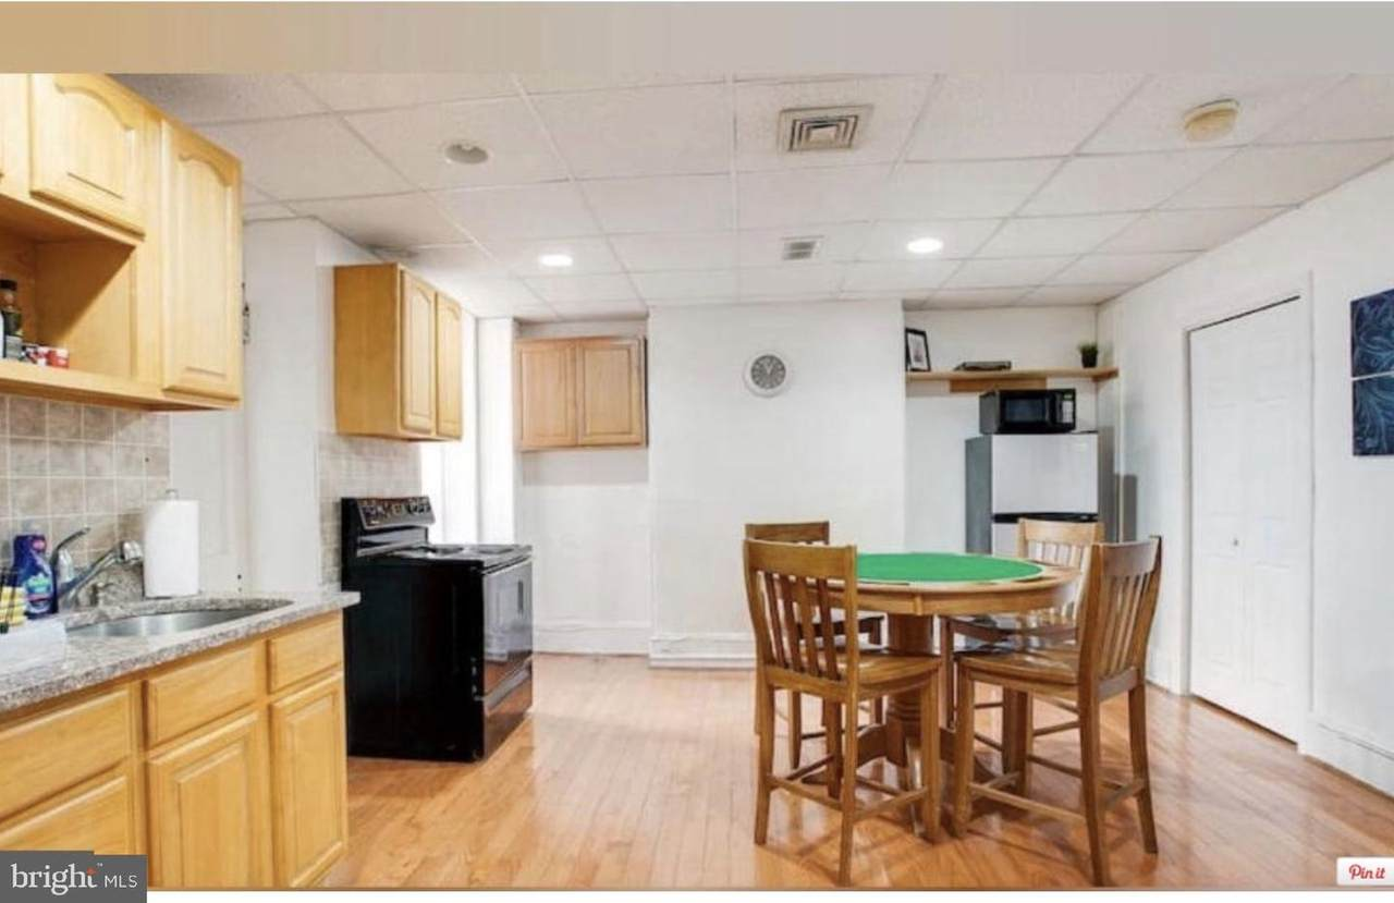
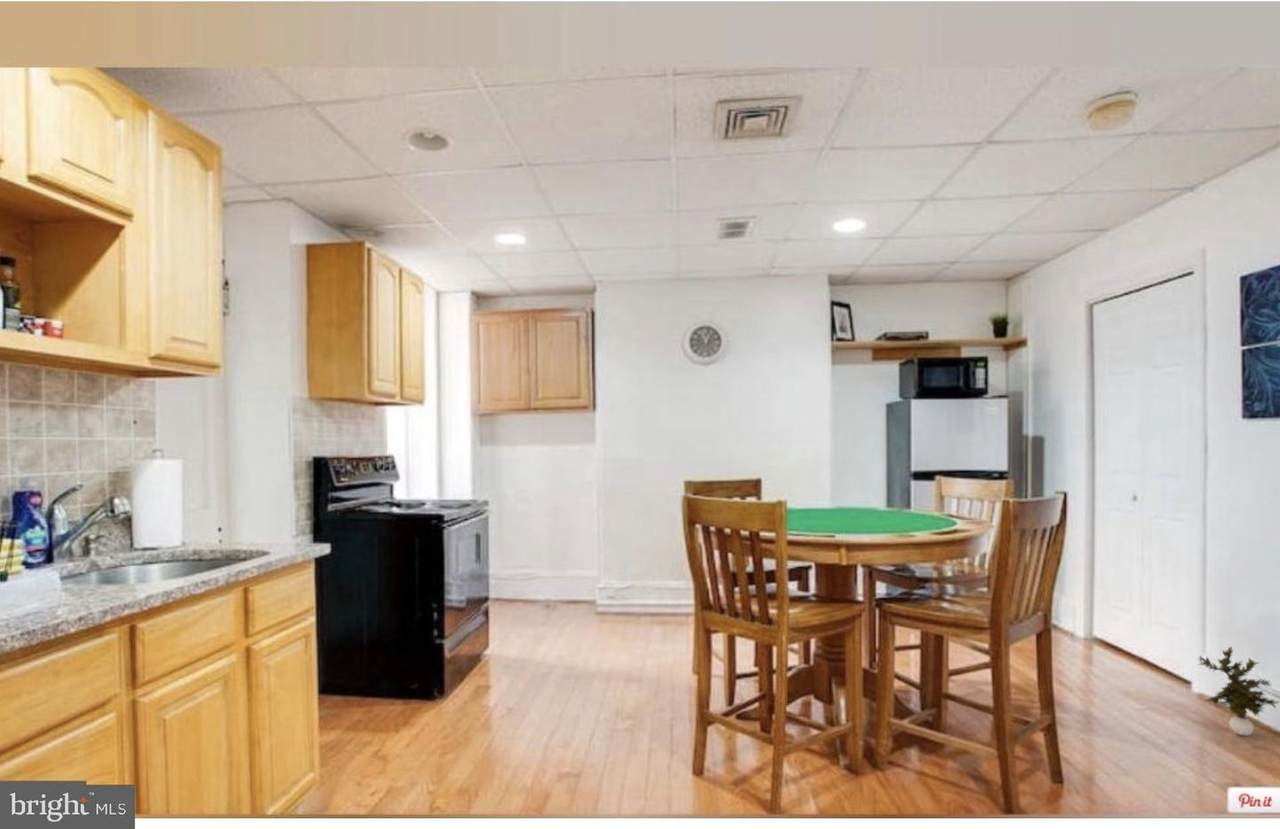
+ potted plant [1195,646,1280,736]
